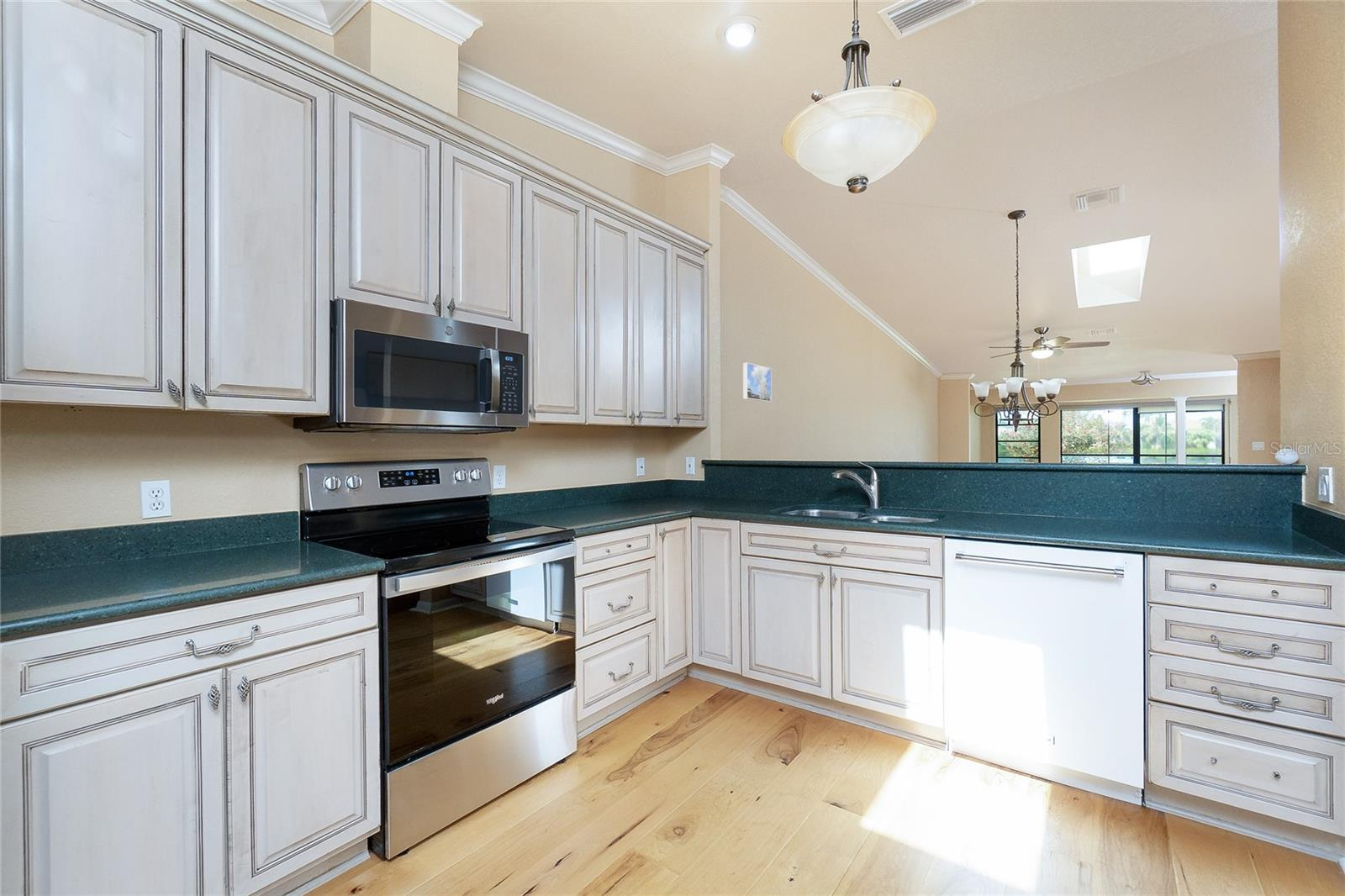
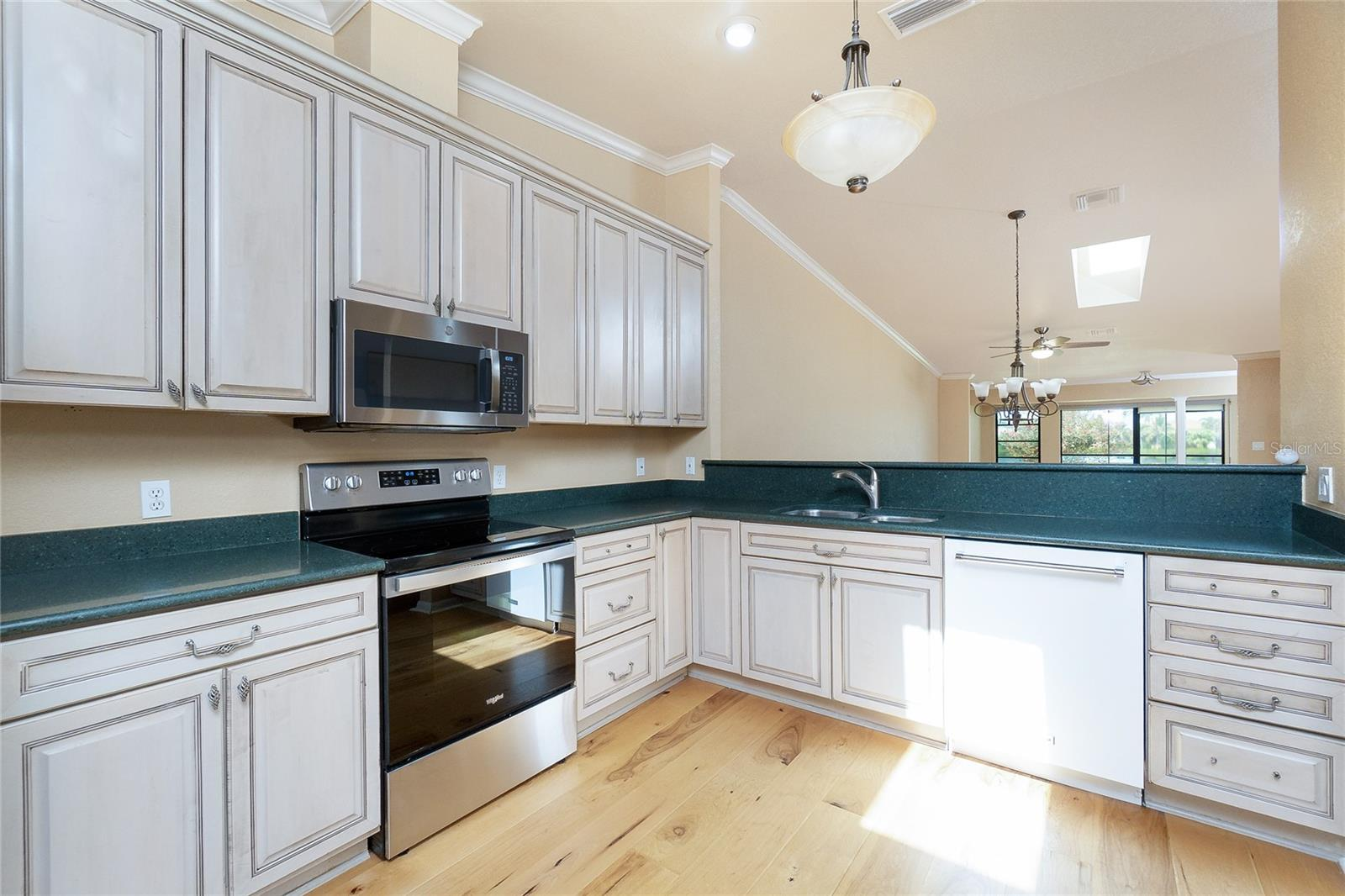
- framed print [742,362,773,403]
